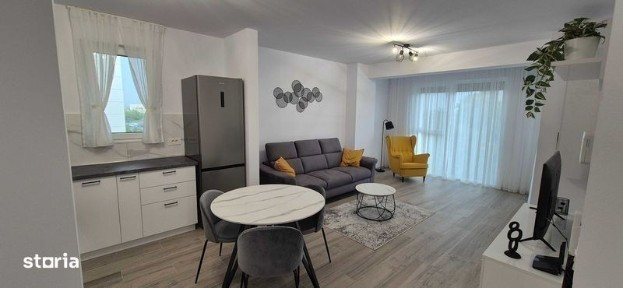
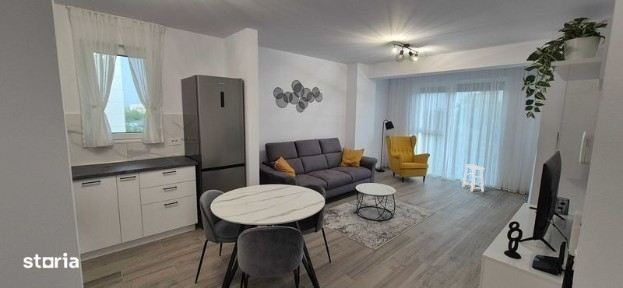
+ footstool [461,164,486,193]
